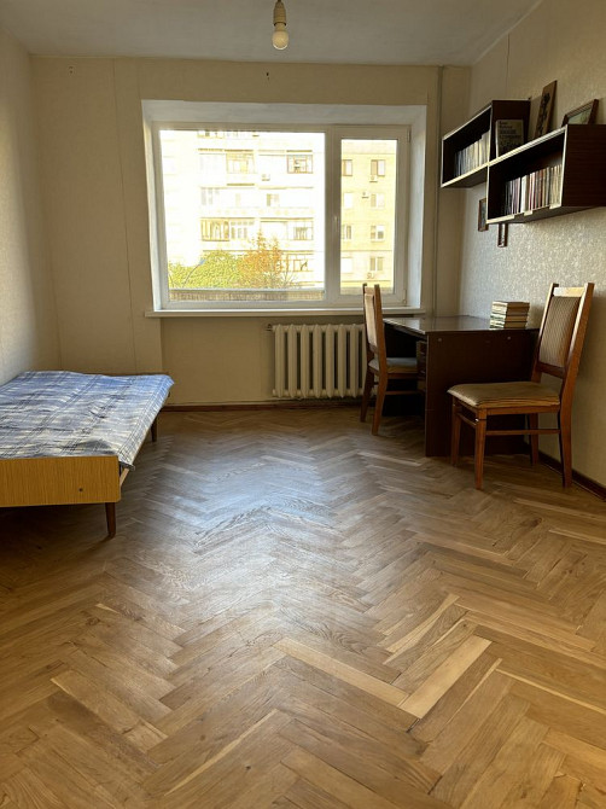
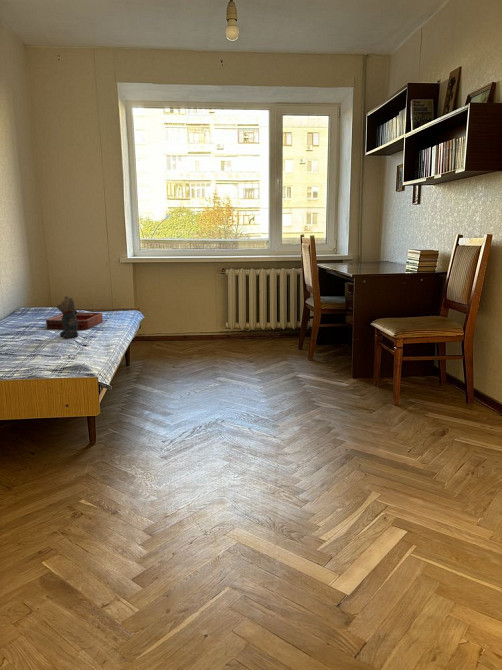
+ teddy bear [56,295,79,339]
+ decorative tray [45,311,104,331]
